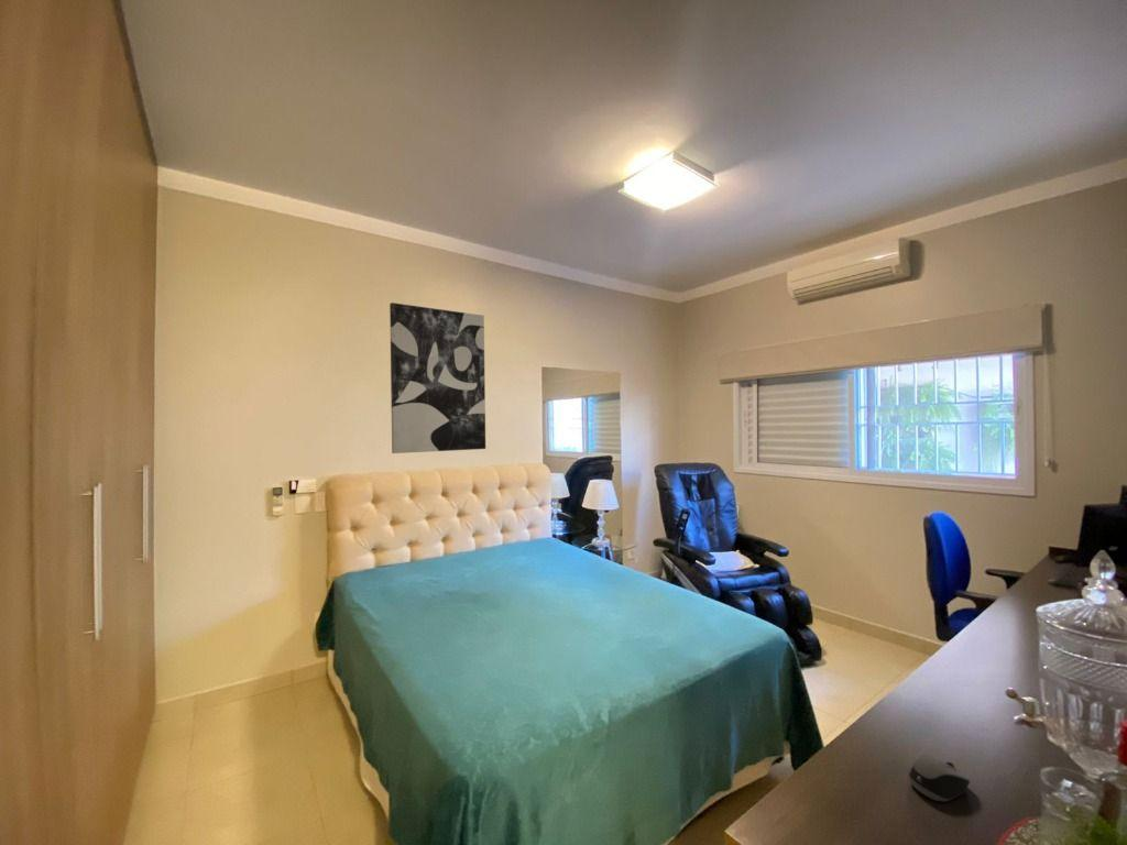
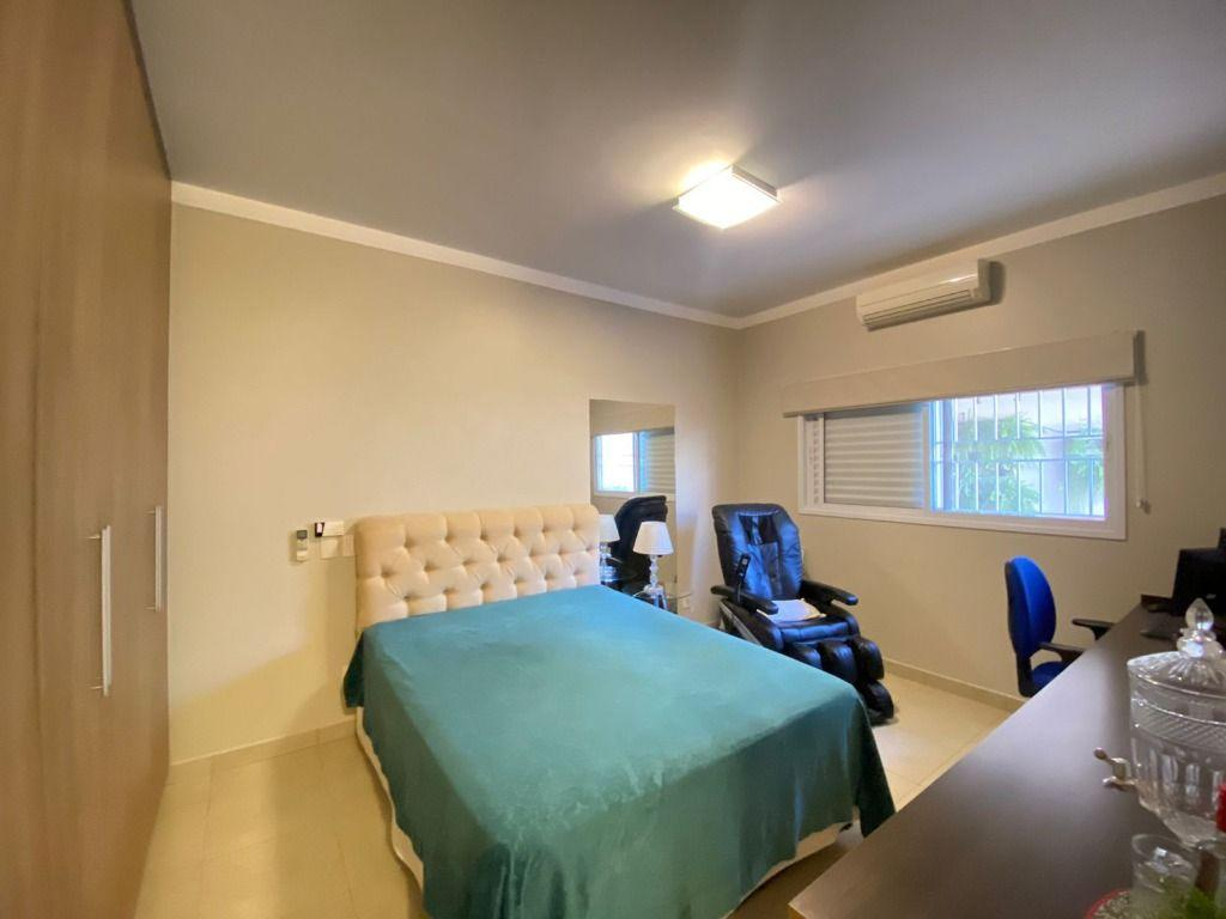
- wall art [389,301,486,454]
- computer mouse [908,754,971,802]
